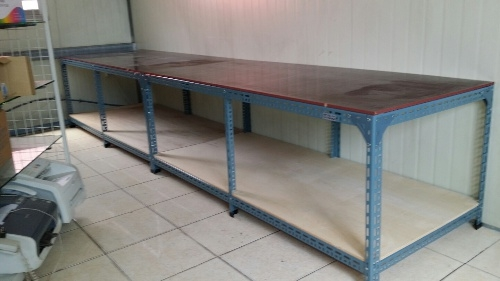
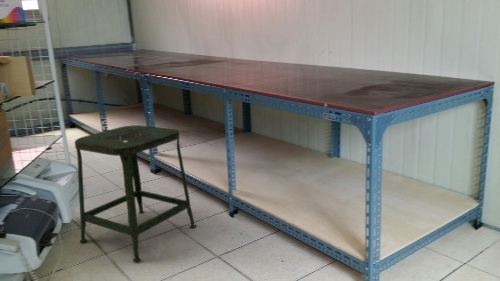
+ stool [74,124,197,263]
